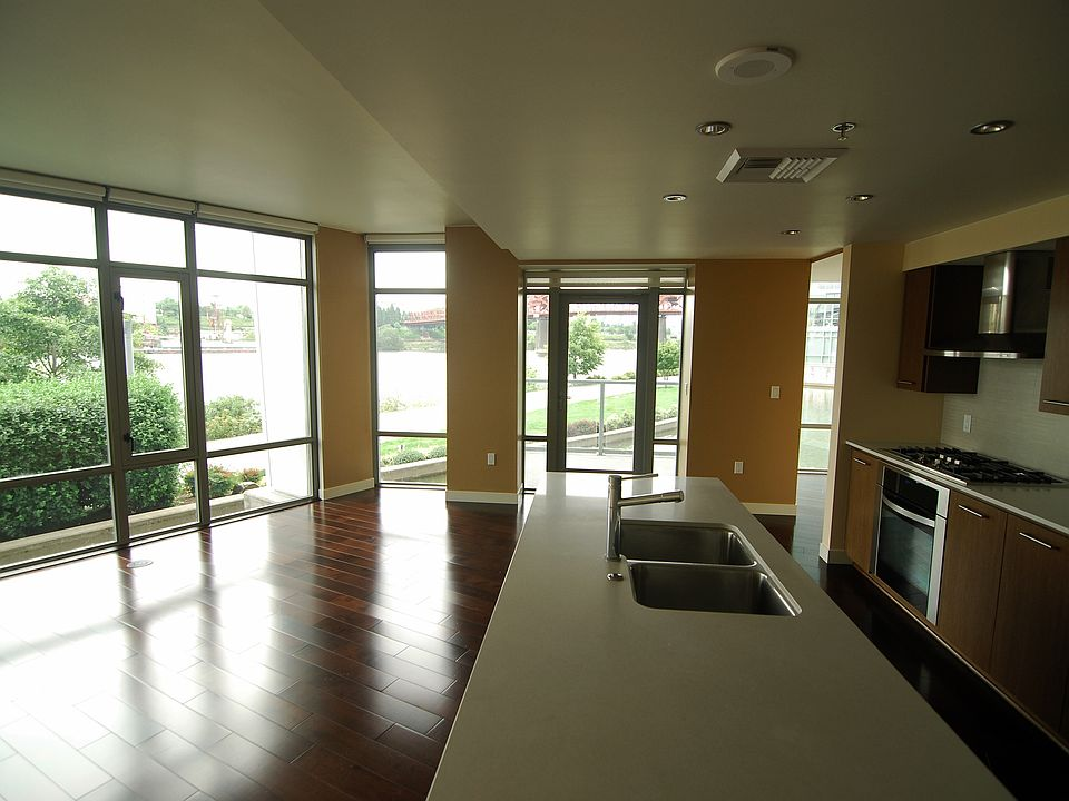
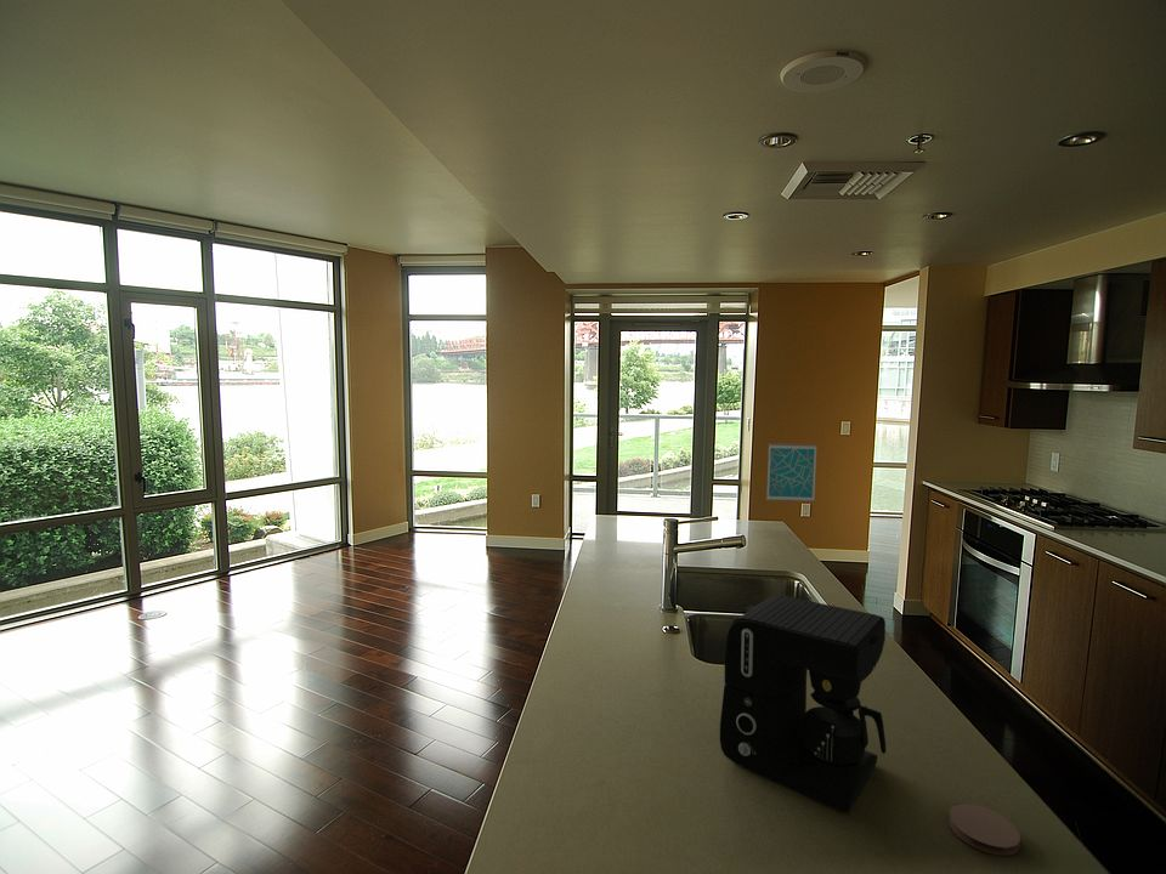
+ wall art [765,442,819,504]
+ coffee maker [719,594,887,813]
+ coaster [947,802,1021,857]
